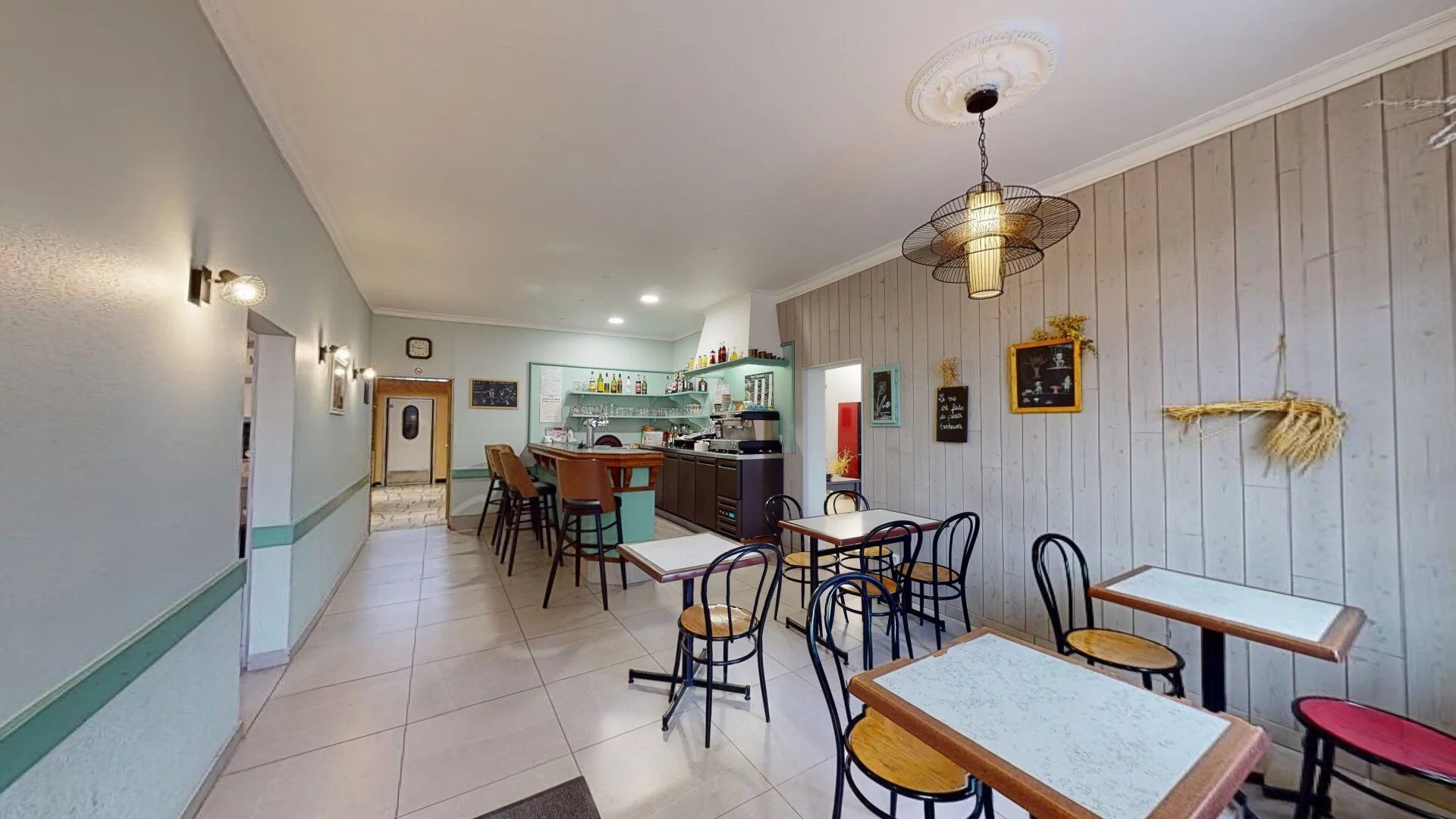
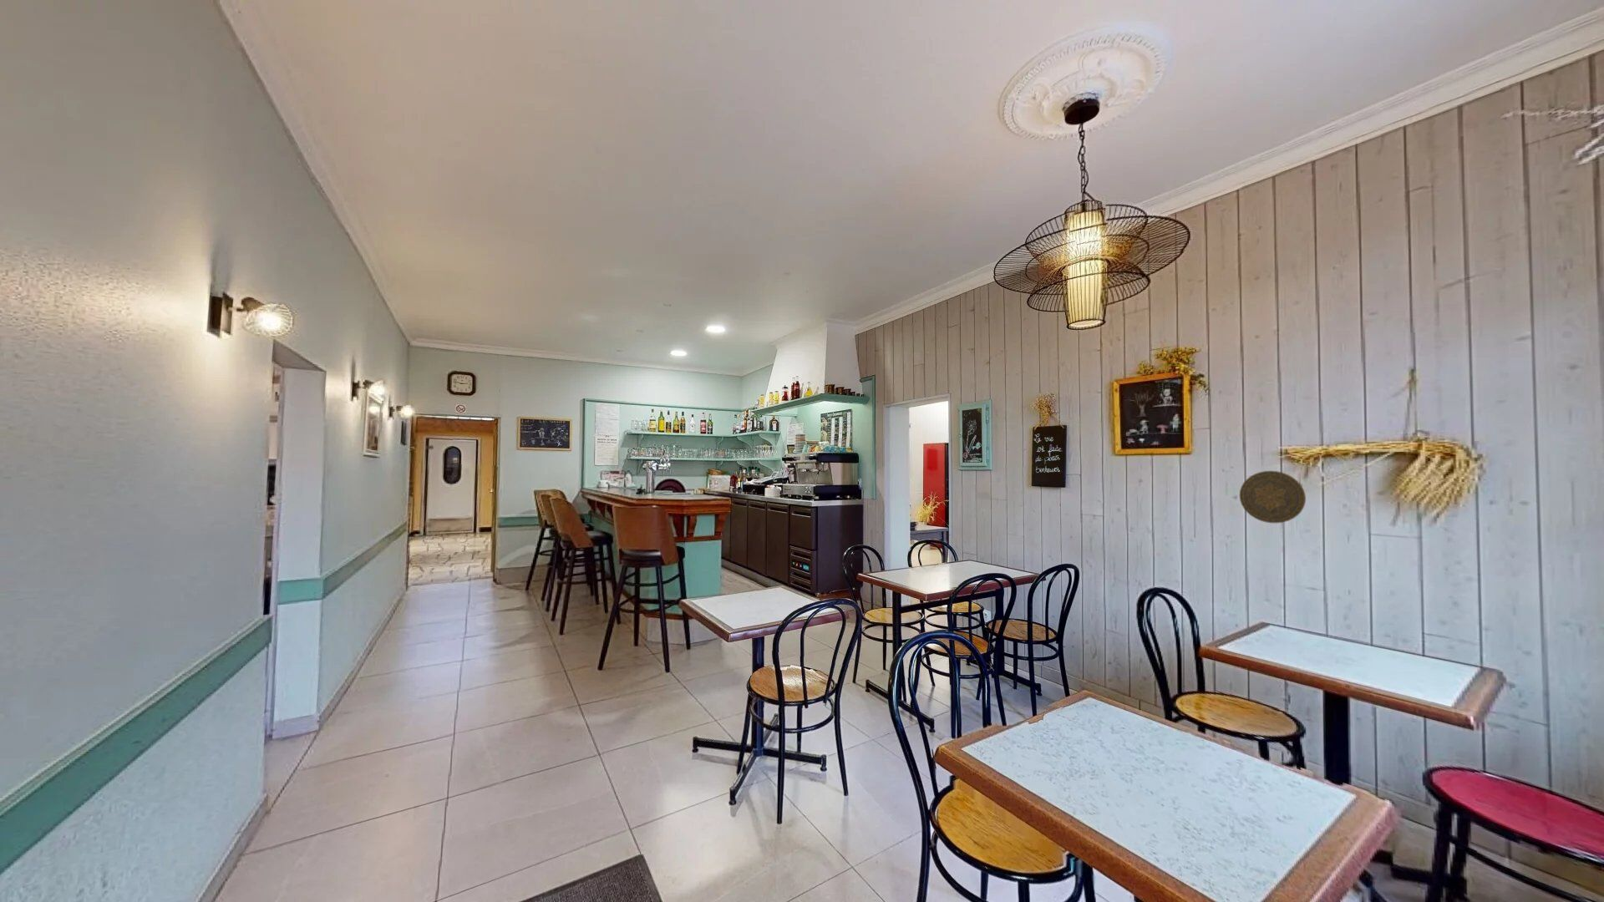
+ decorative plate [1239,470,1307,523]
